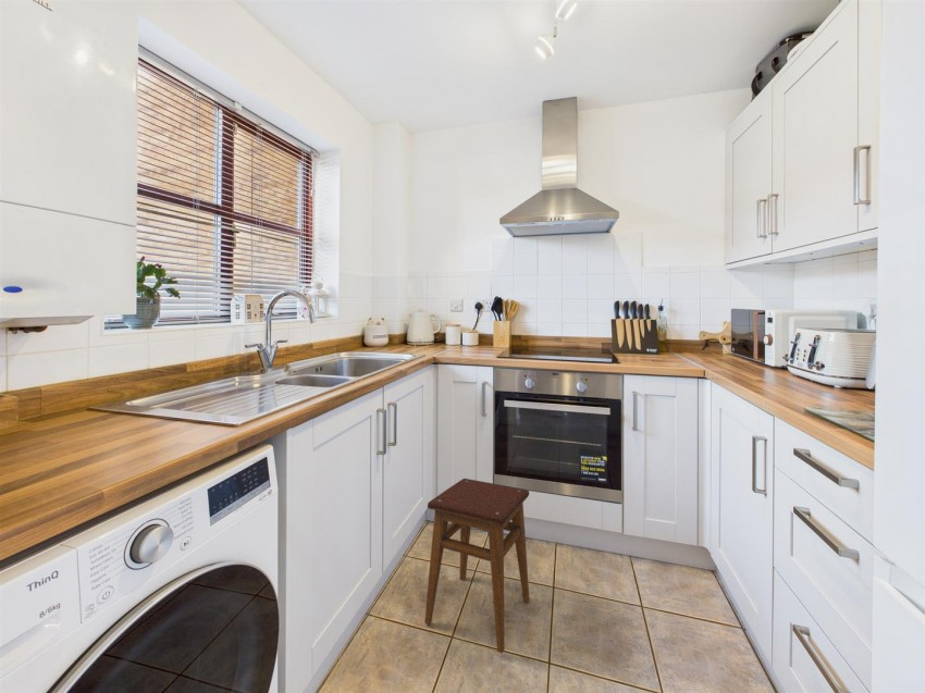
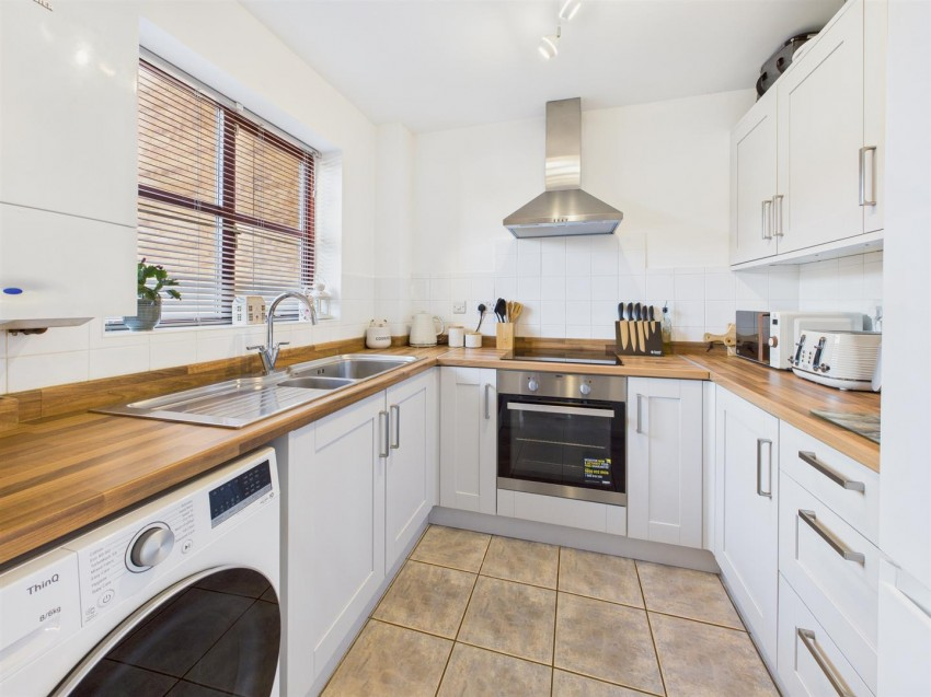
- stool [423,478,530,654]
